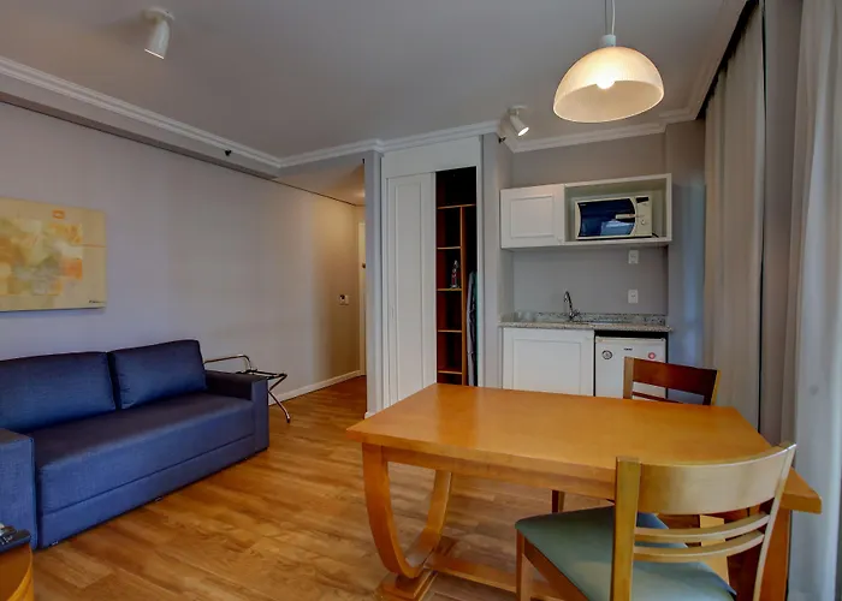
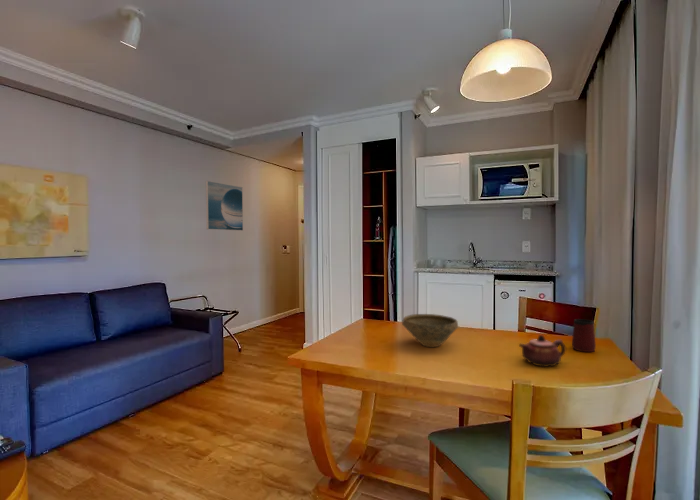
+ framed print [205,180,244,232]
+ teapot [518,334,567,368]
+ bowl [401,313,459,348]
+ mug [571,318,597,353]
